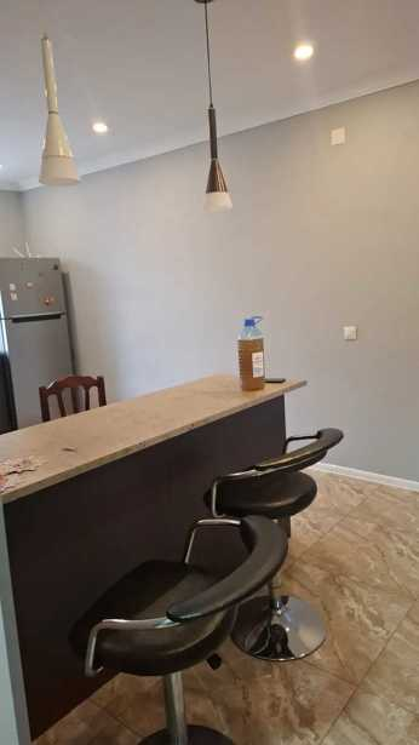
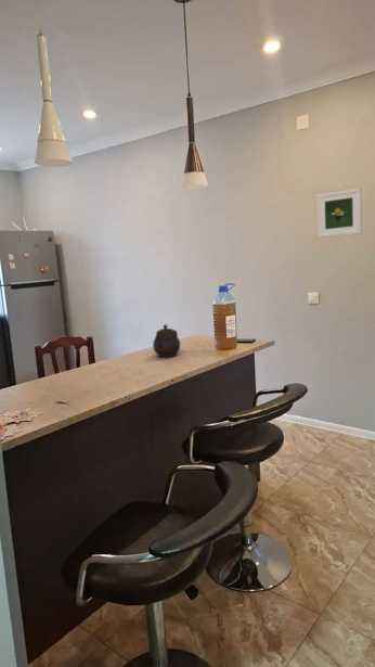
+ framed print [315,187,363,239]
+ teapot [152,323,181,358]
